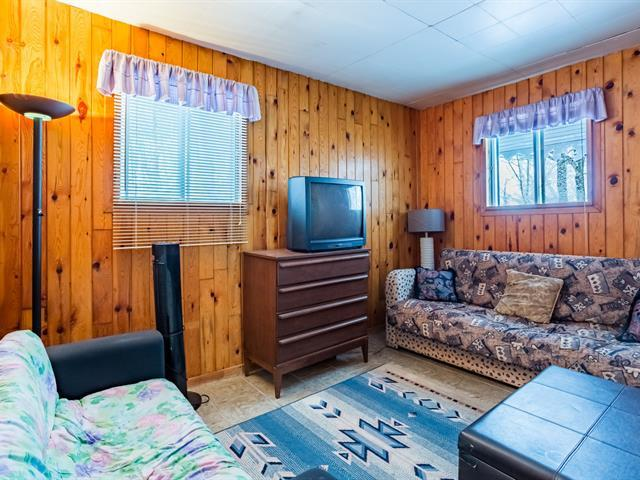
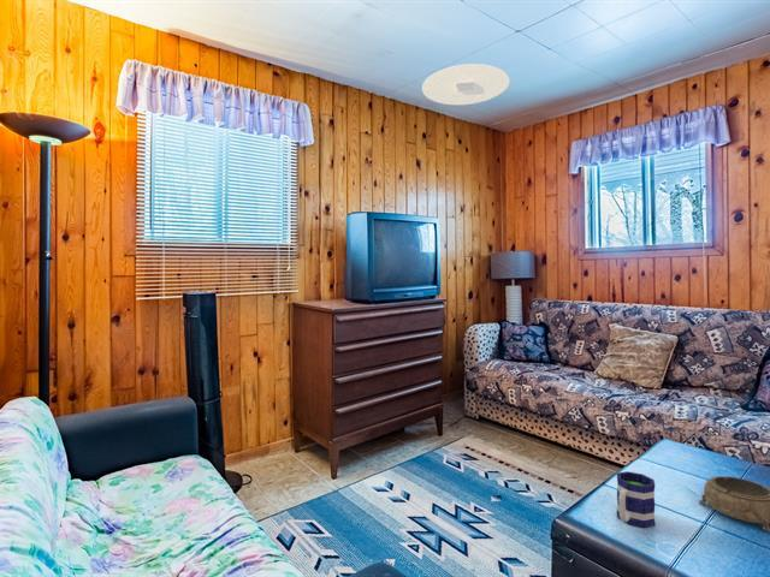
+ mug [616,470,656,529]
+ decorative bowl [698,475,770,533]
+ ceiling light [421,63,511,106]
